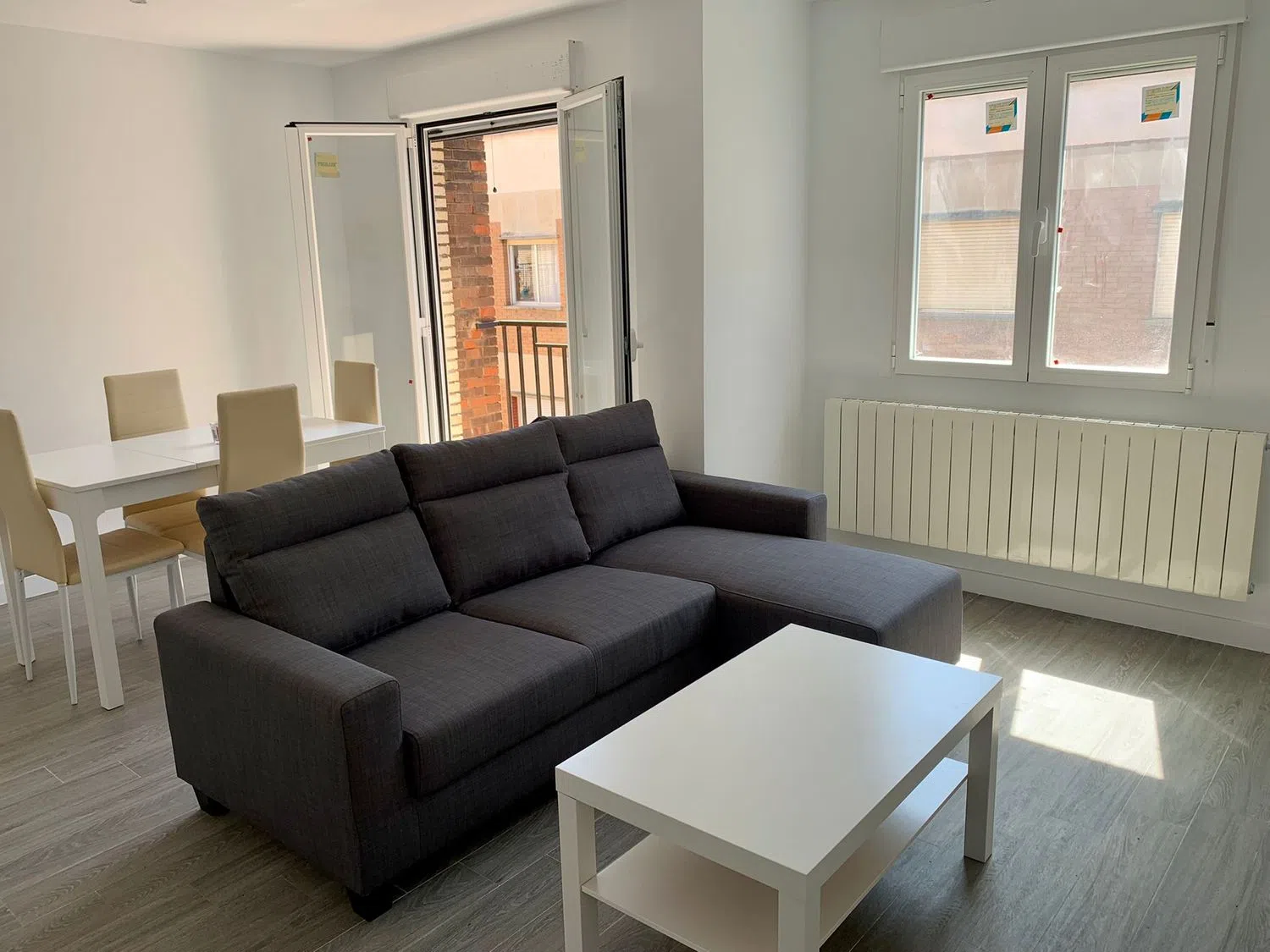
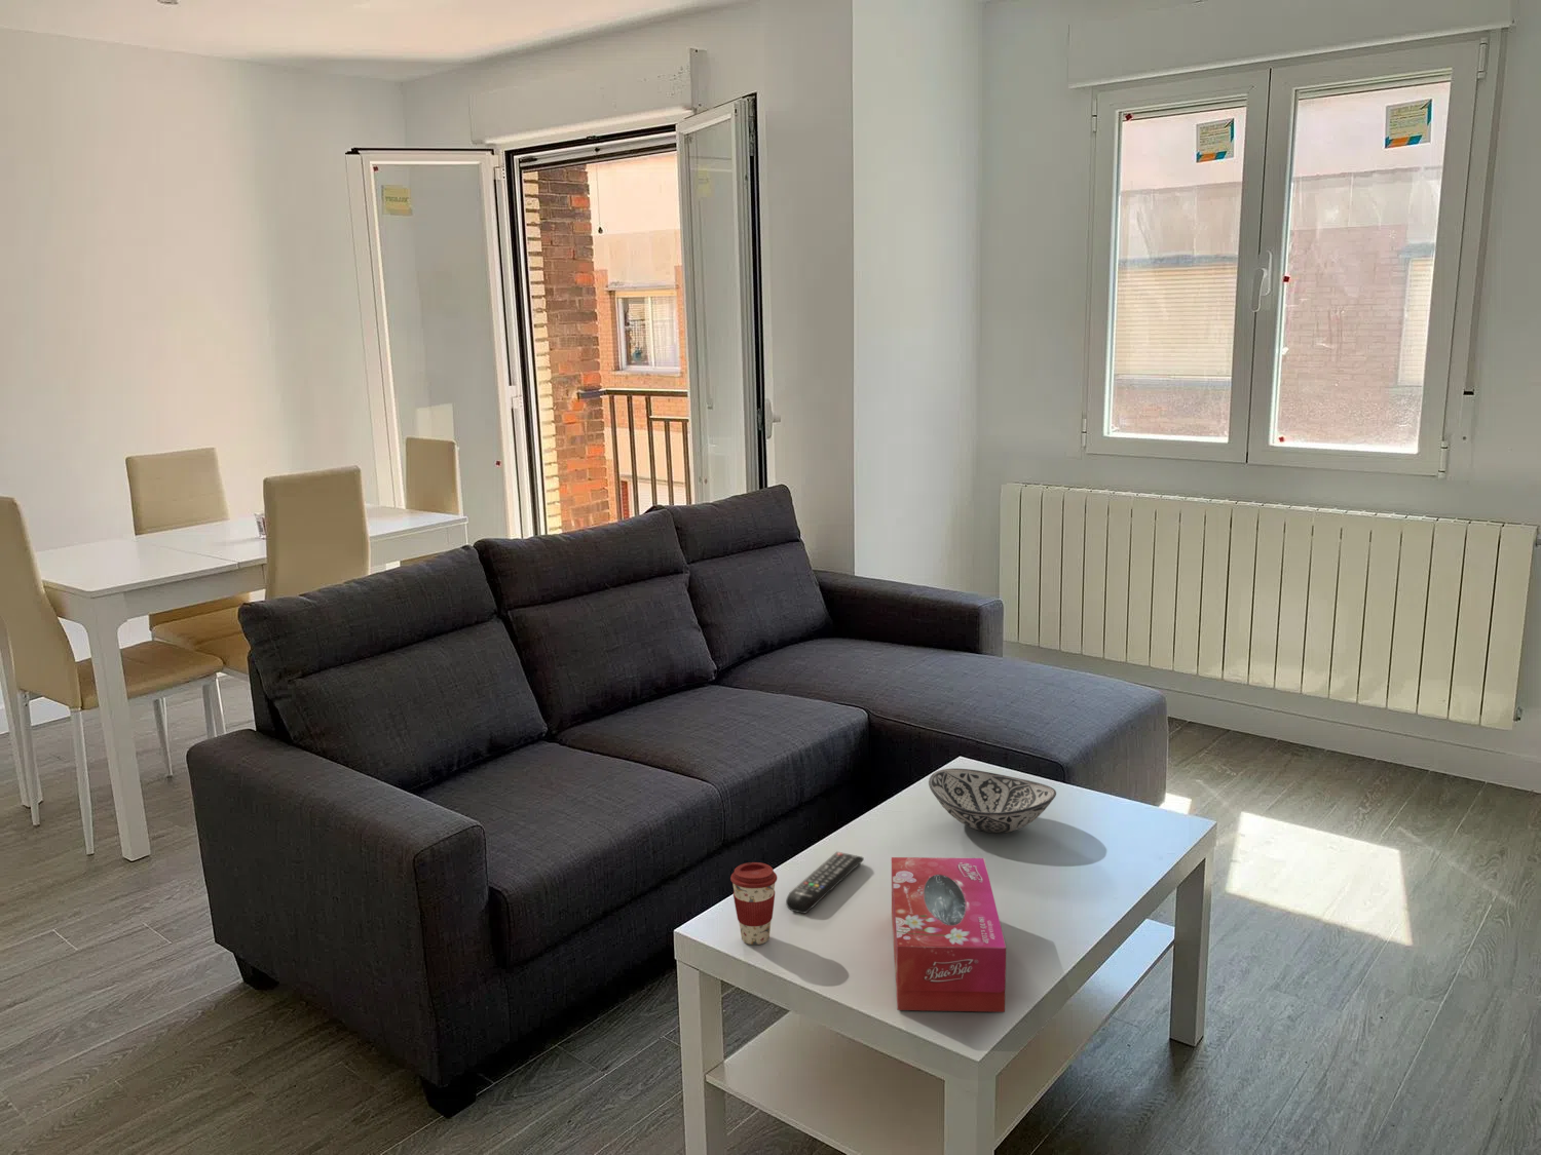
+ tissue box [891,857,1007,1013]
+ decorative bowl [928,768,1057,833]
+ remote control [785,850,865,915]
+ coffee cup [729,861,778,945]
